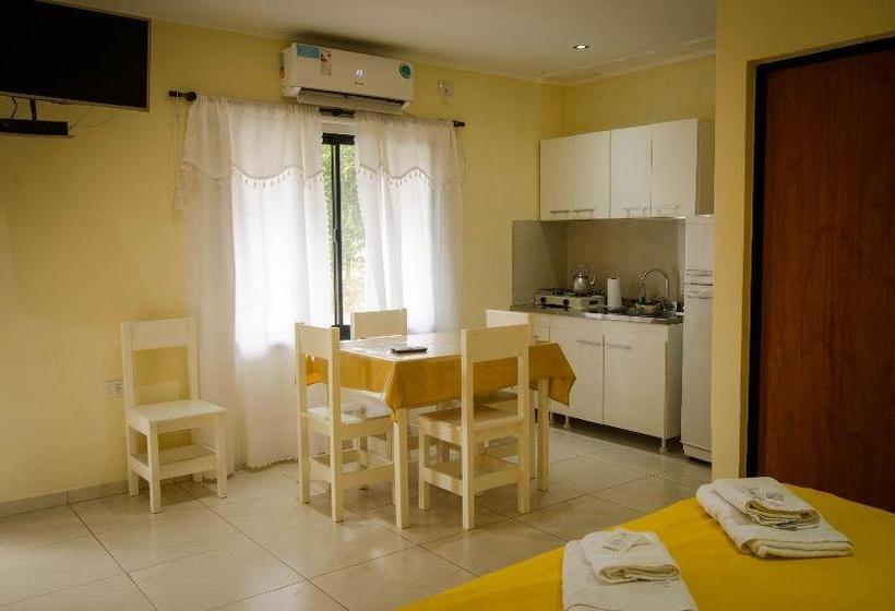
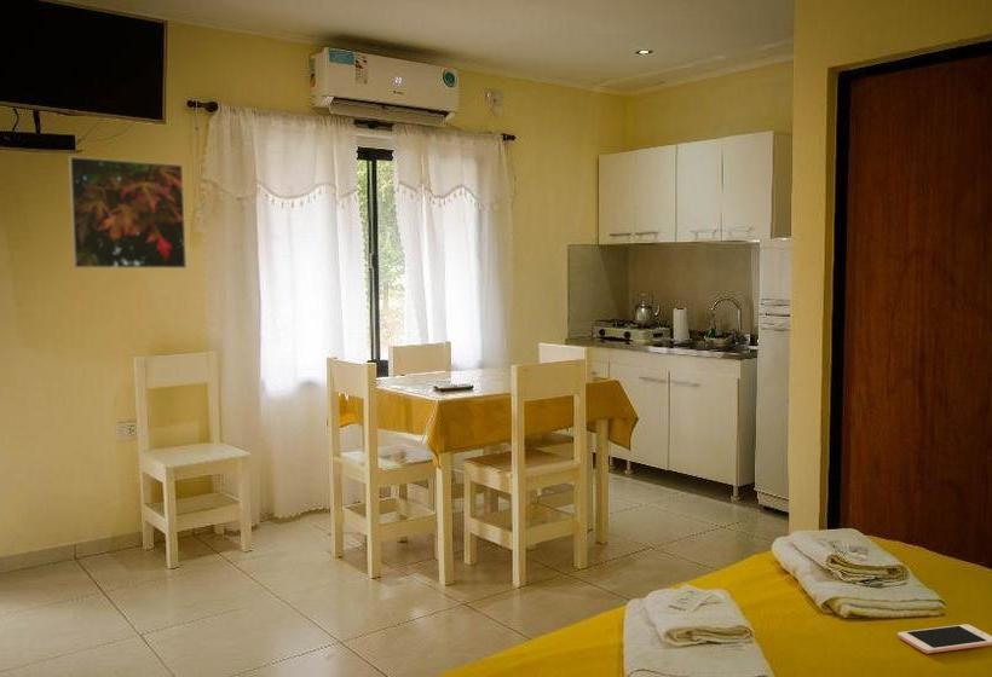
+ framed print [68,155,188,270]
+ cell phone [896,623,992,655]
